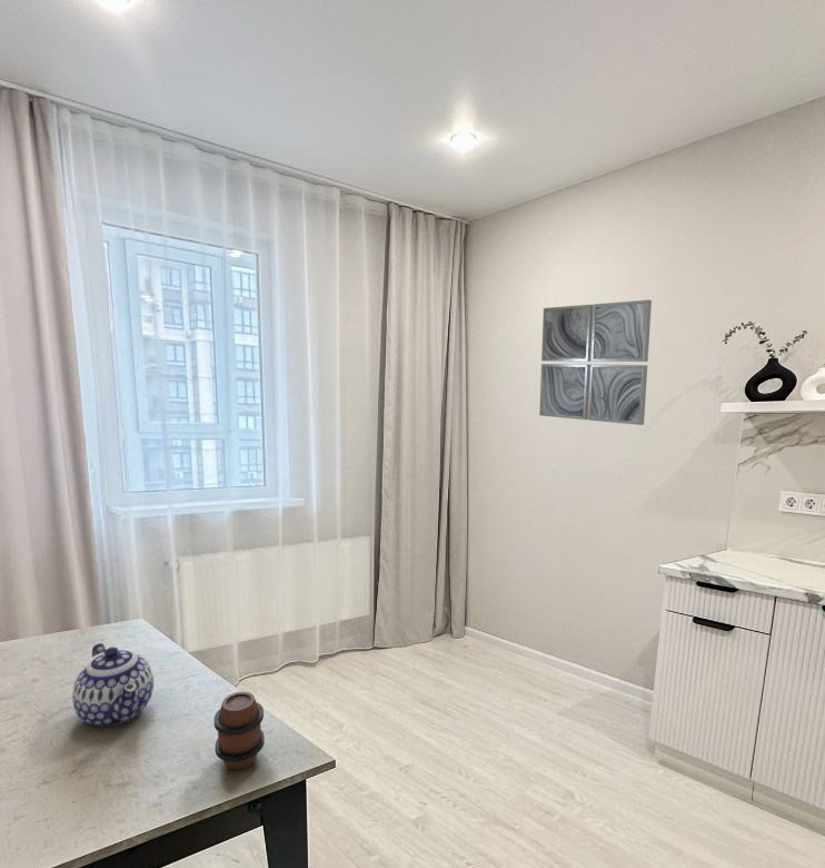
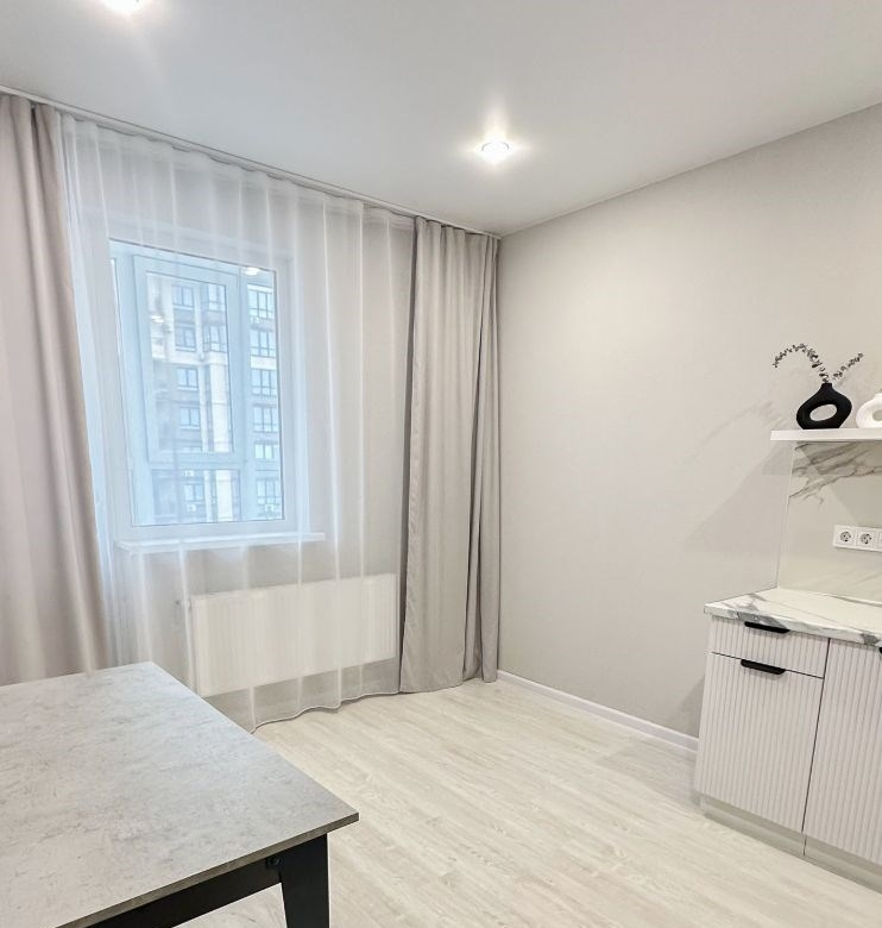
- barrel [212,691,266,770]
- wall art [538,299,653,426]
- teapot [71,642,155,728]
